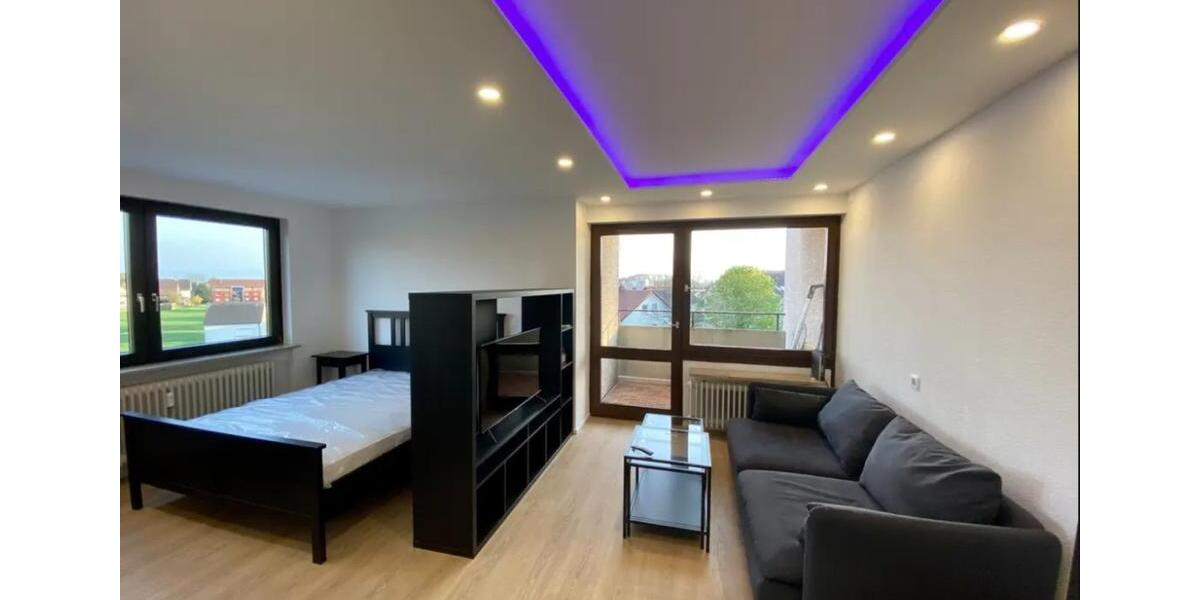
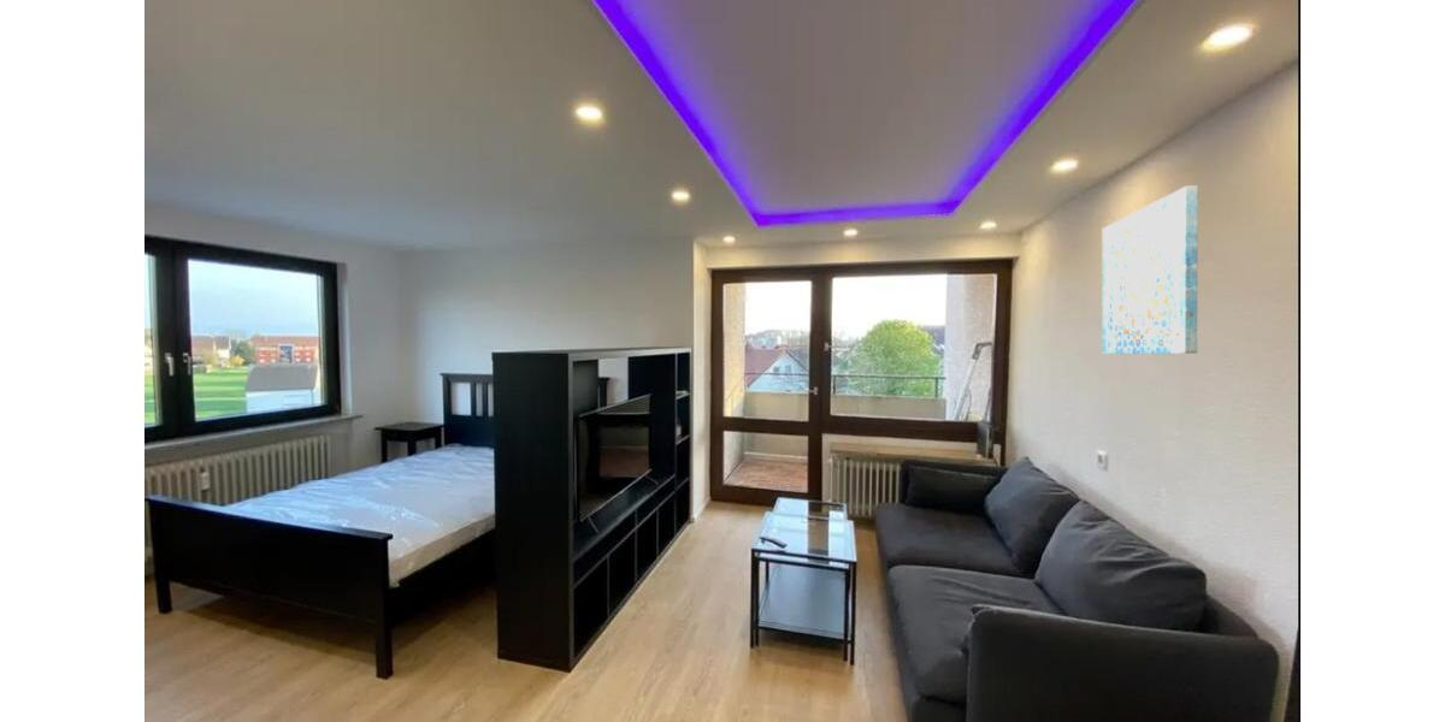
+ wall art [1101,184,1198,355]
